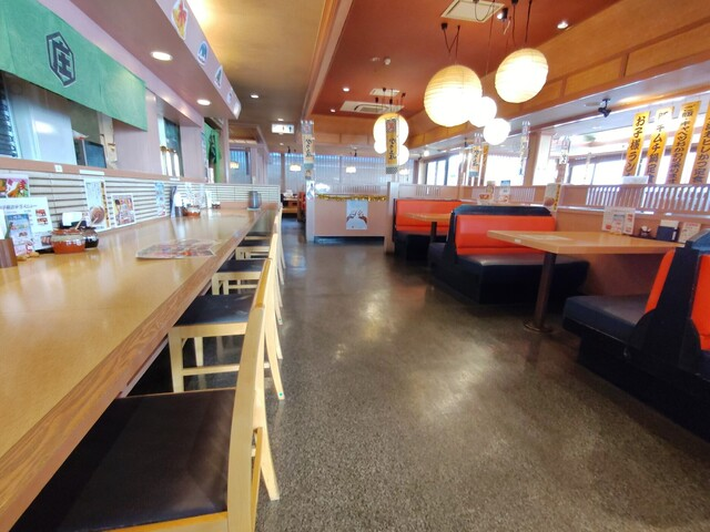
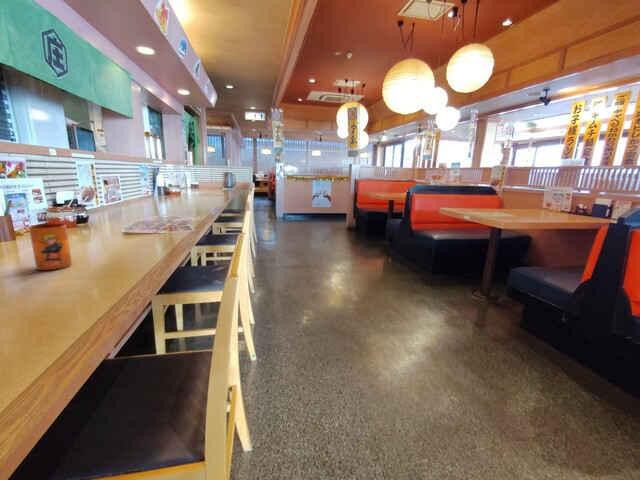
+ mug [28,223,73,271]
